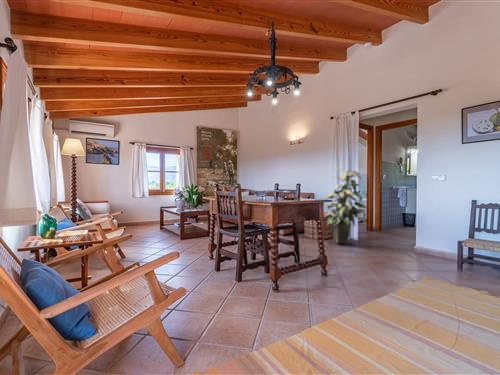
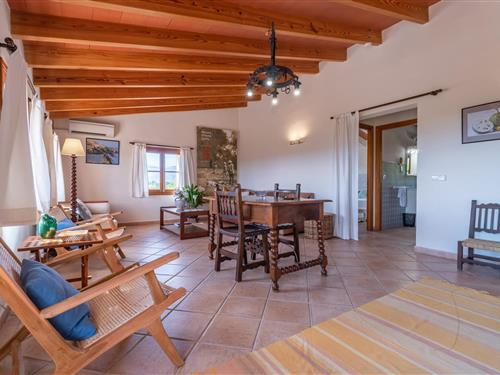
- indoor plant [323,166,368,246]
